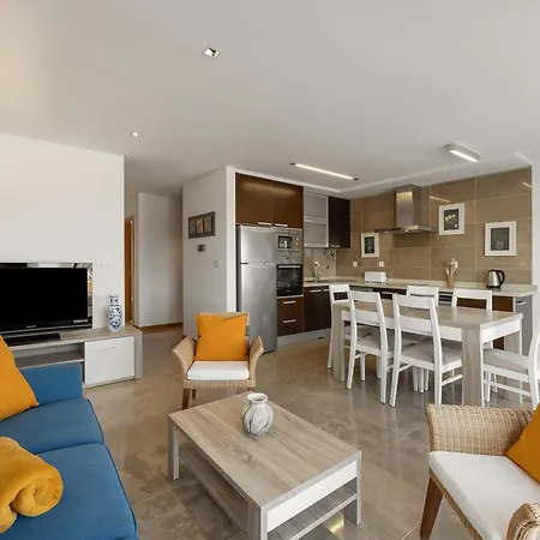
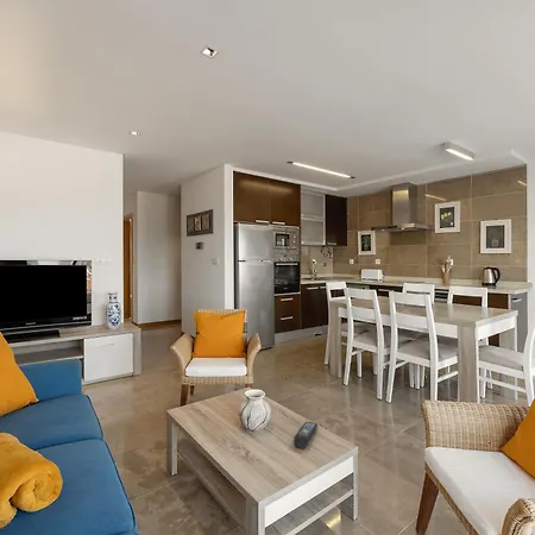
+ remote control [292,421,319,449]
